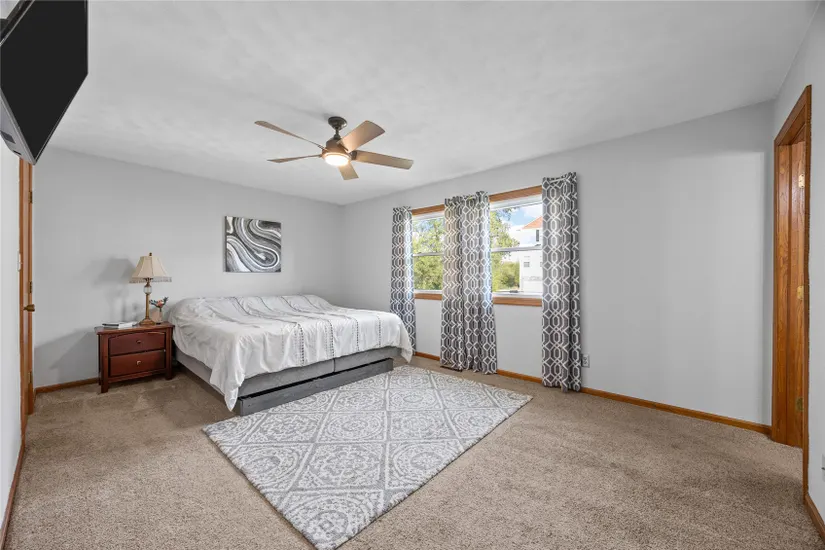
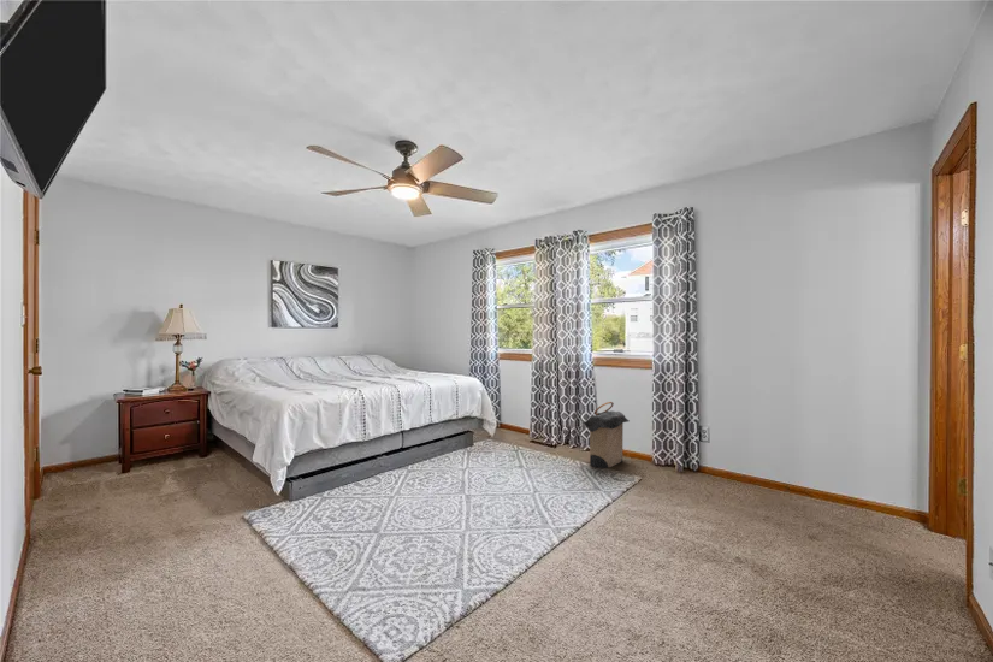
+ laundry hamper [583,401,631,469]
